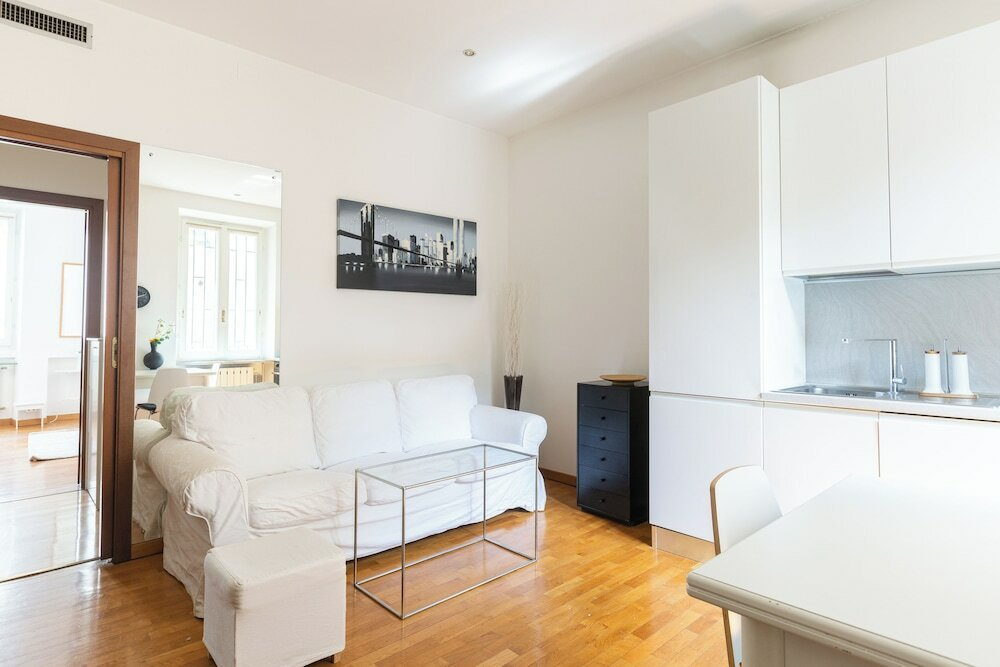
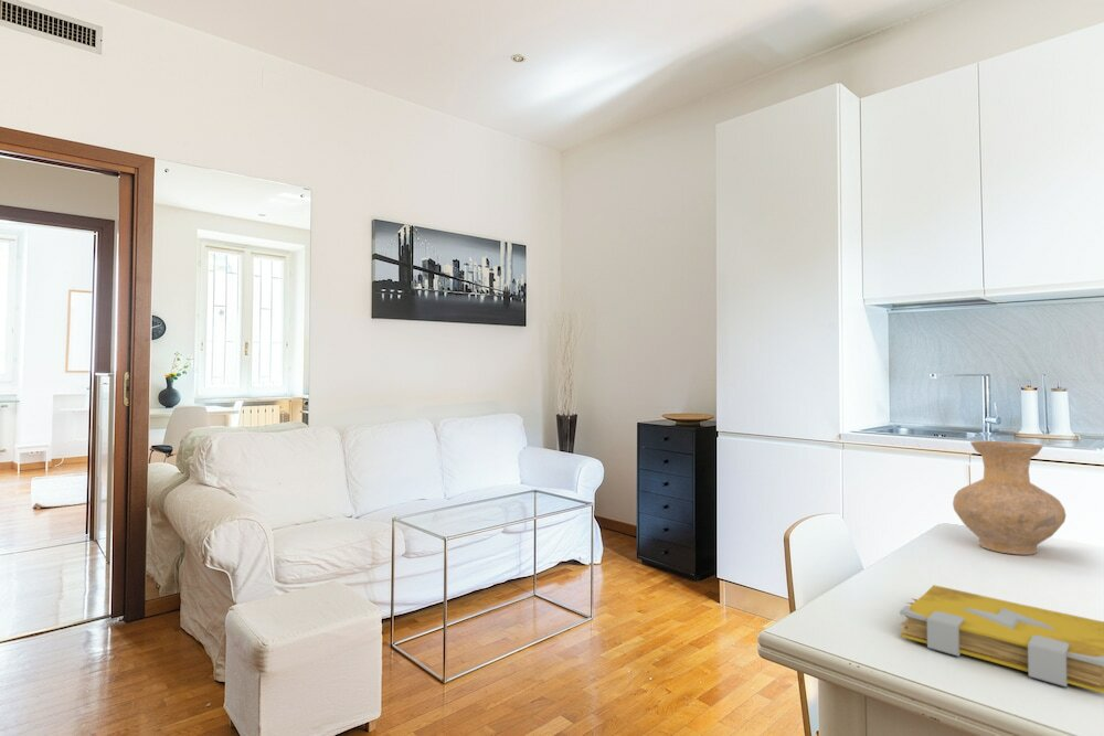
+ vase [952,440,1066,556]
+ spell book [899,584,1104,694]
